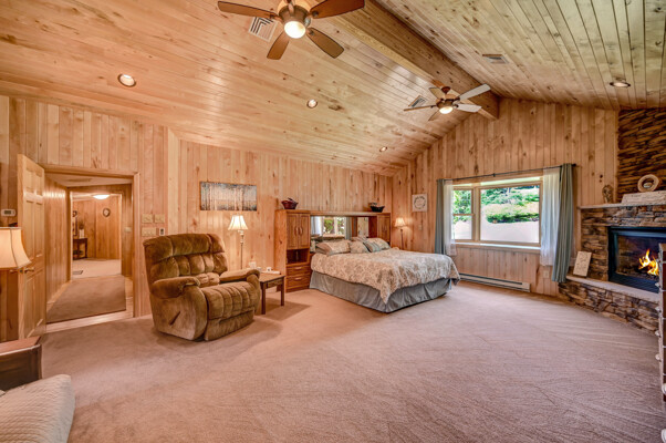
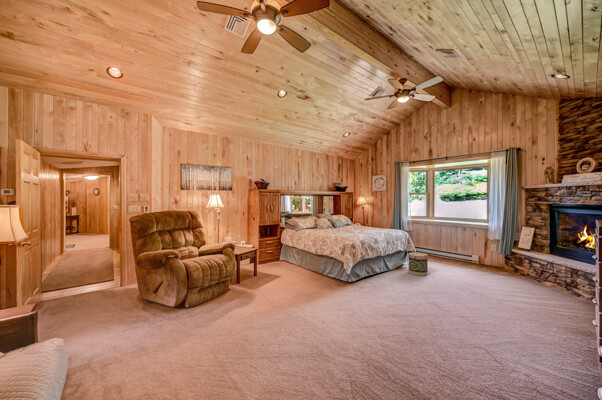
+ basket [408,251,429,277]
